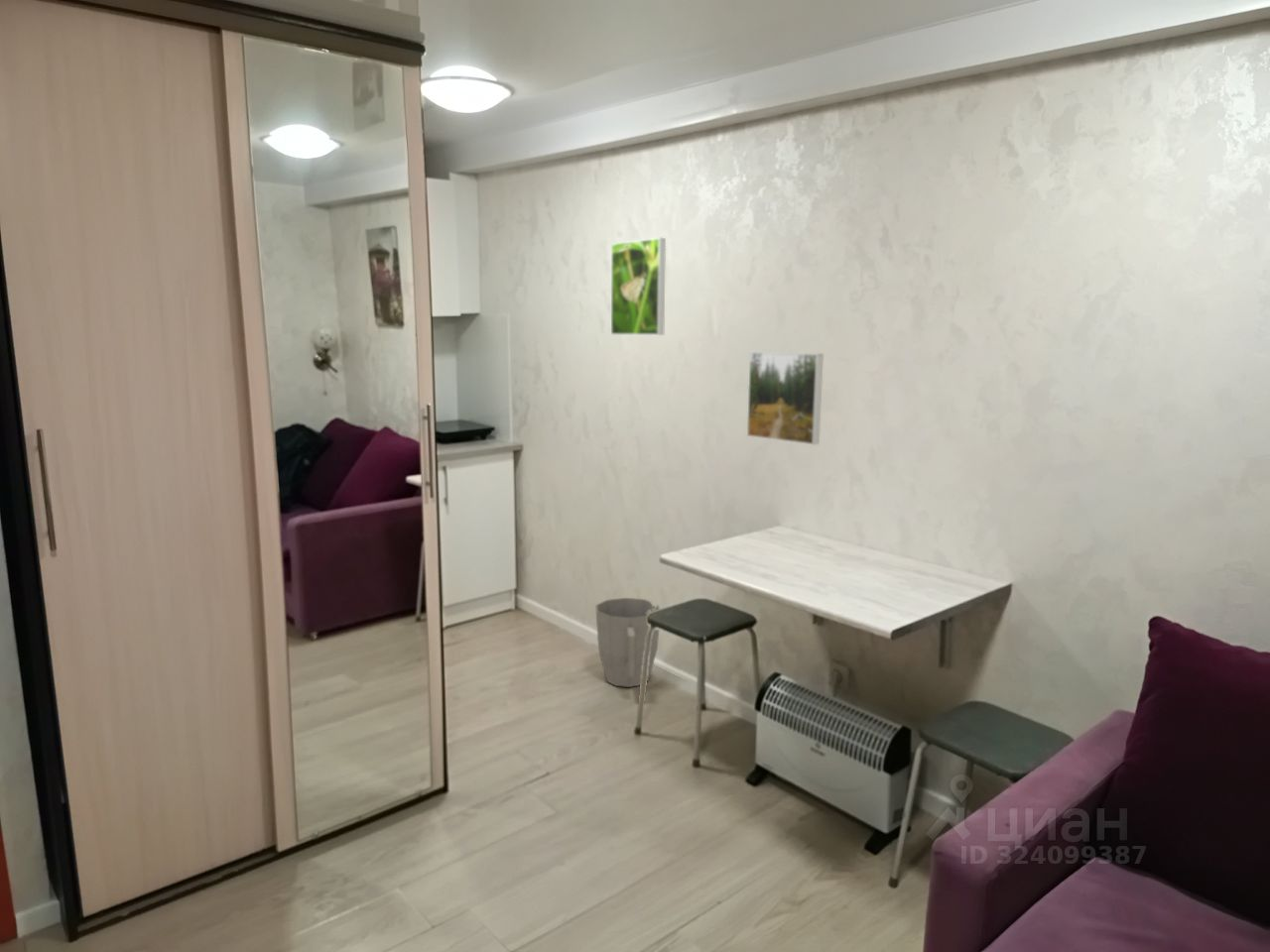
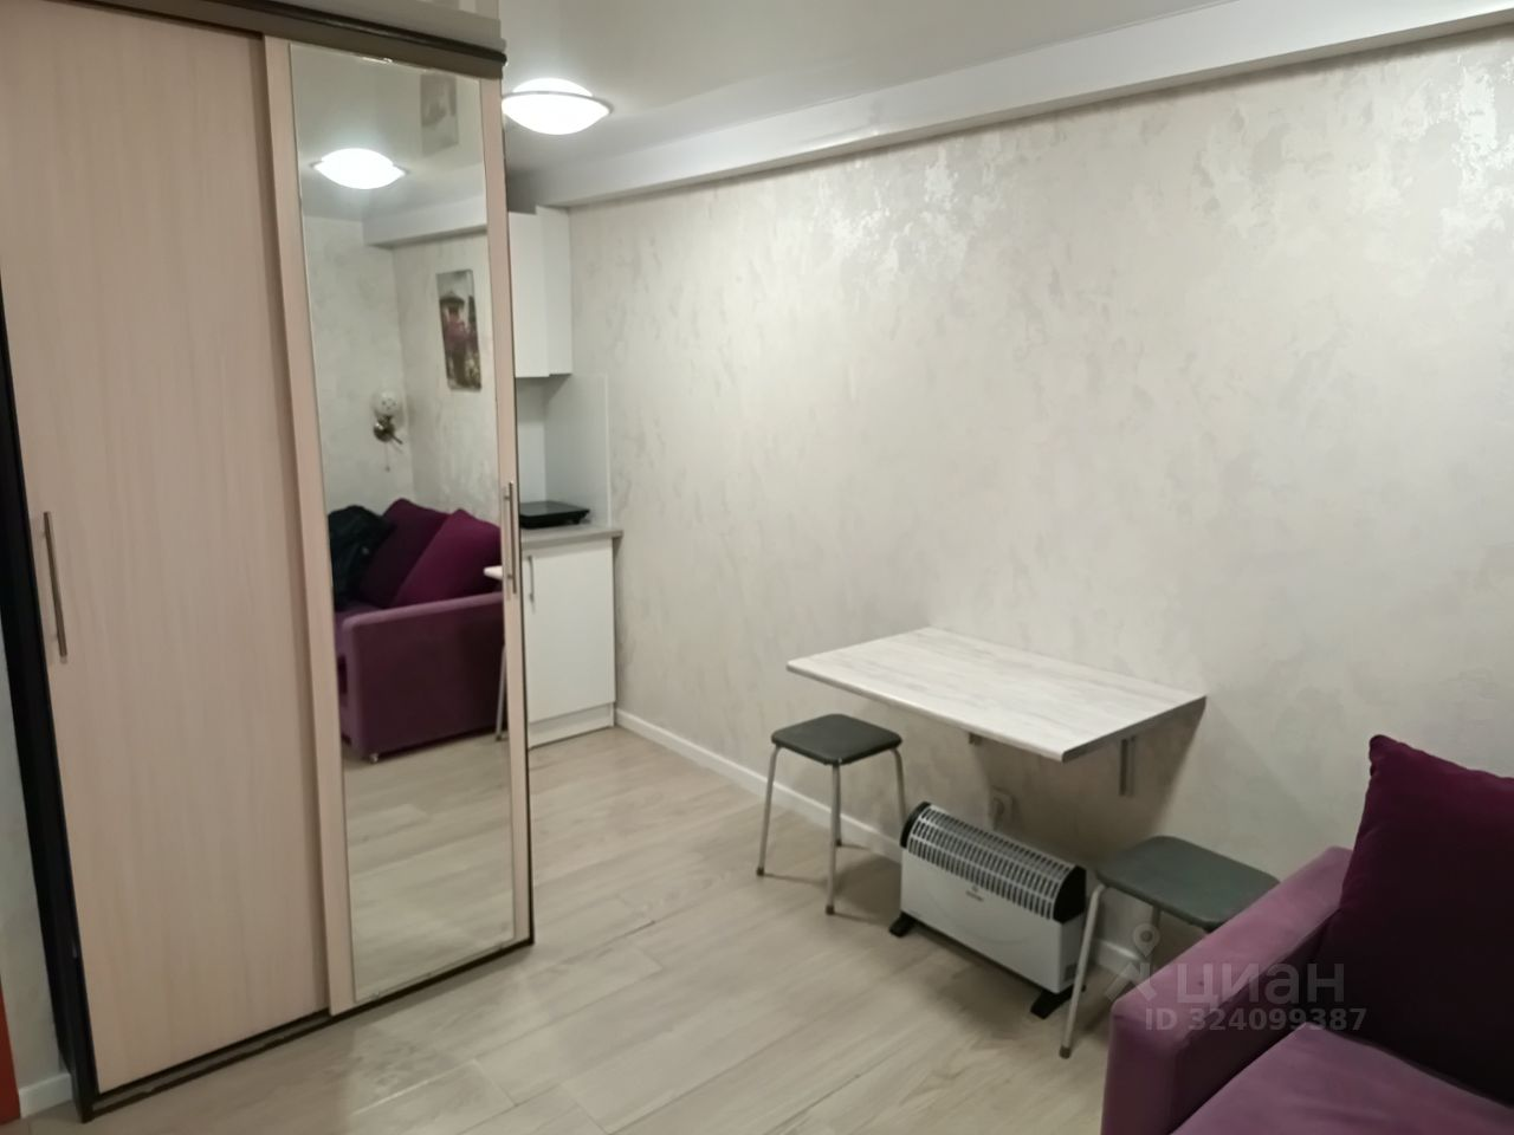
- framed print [746,351,825,446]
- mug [594,597,661,688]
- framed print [610,237,667,336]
